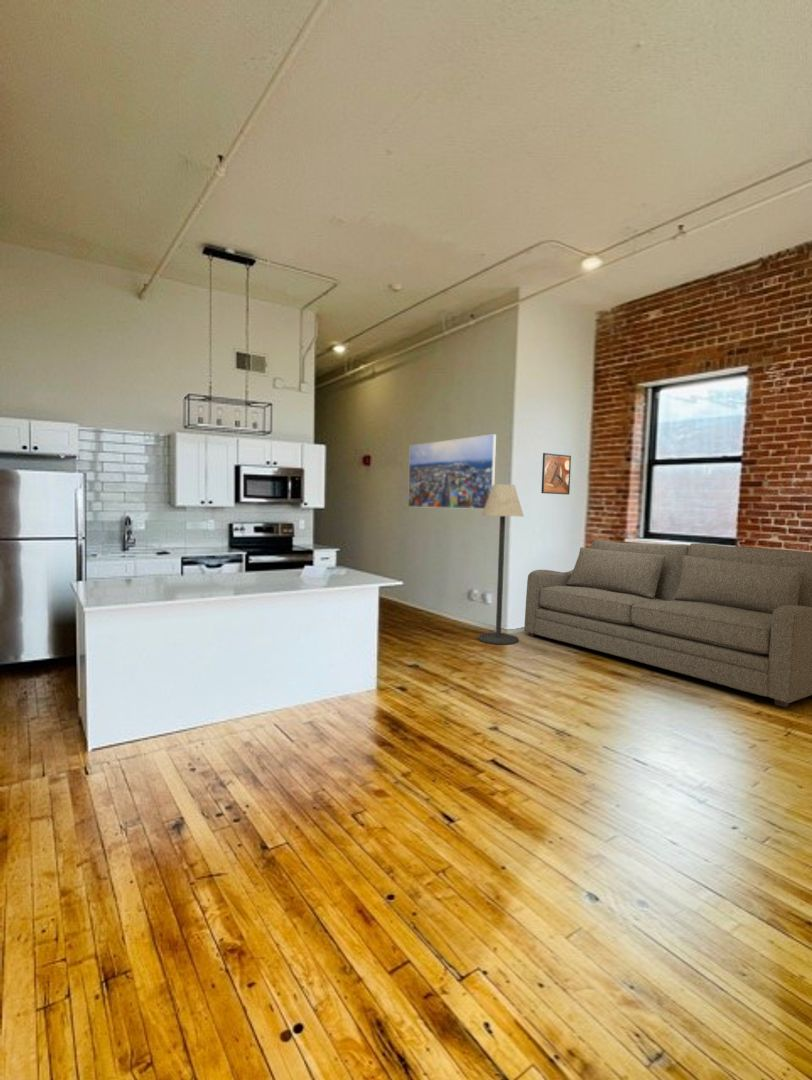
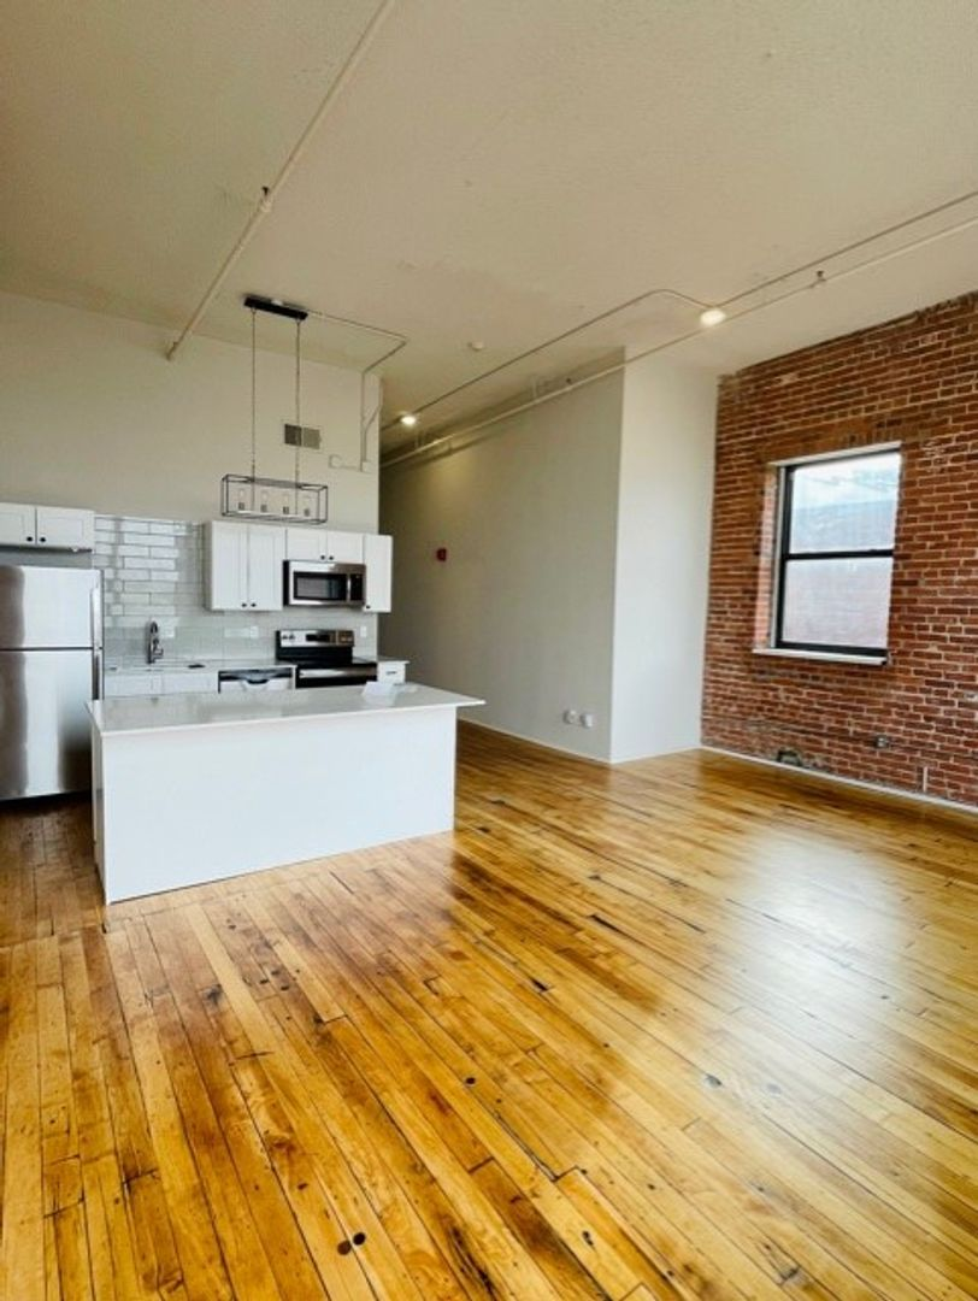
- floor lamp [477,483,525,645]
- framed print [540,452,572,496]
- sofa [523,539,812,708]
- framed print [407,433,497,510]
